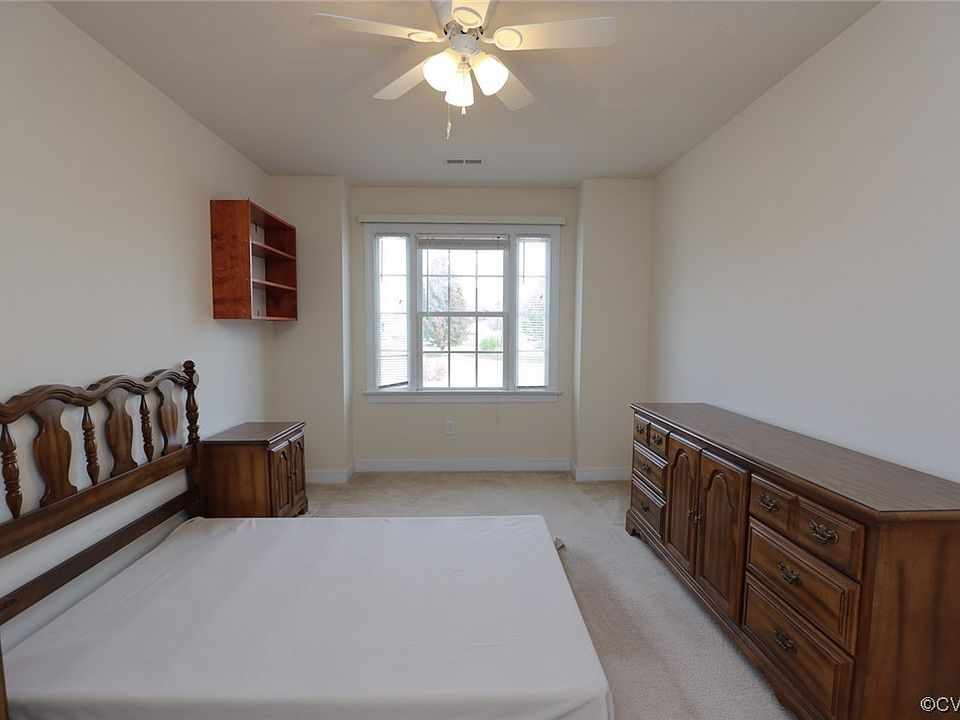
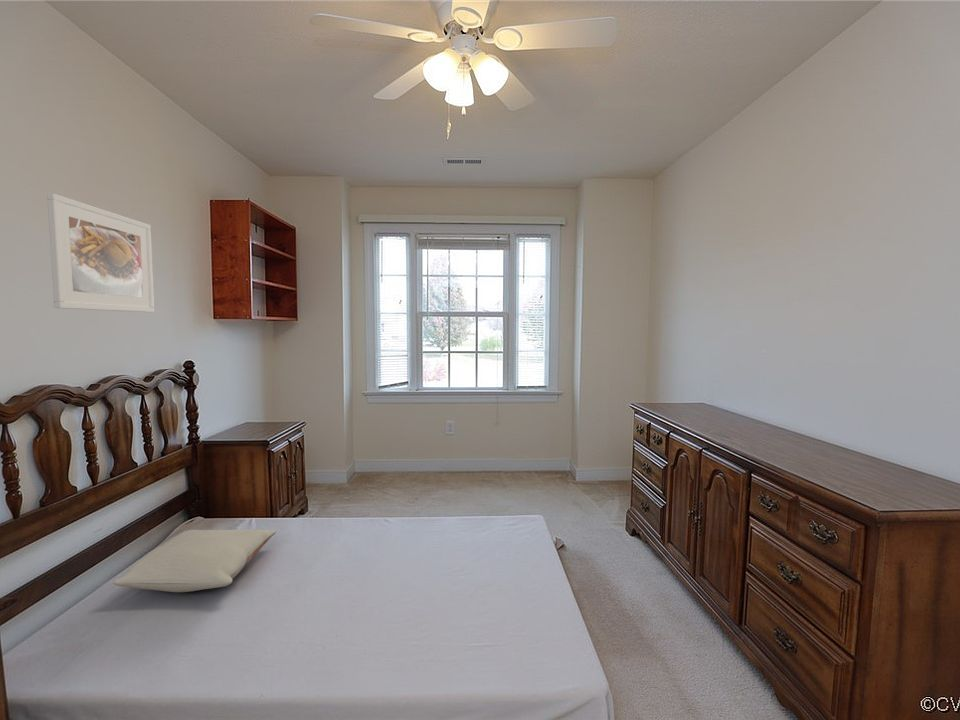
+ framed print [46,192,155,313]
+ pillow [112,528,277,593]
